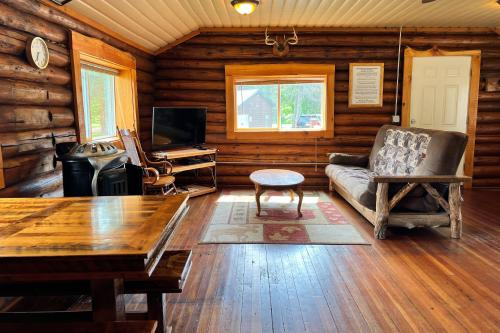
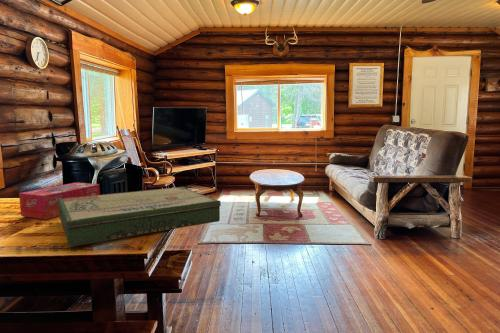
+ board game [58,186,222,248]
+ tissue box [18,182,101,220]
